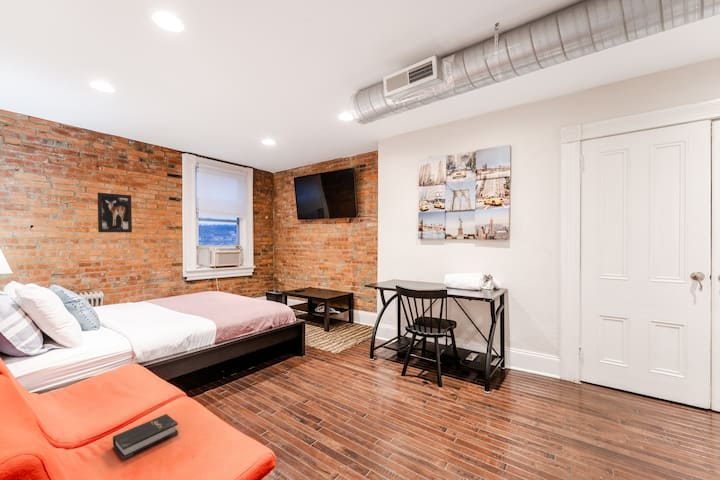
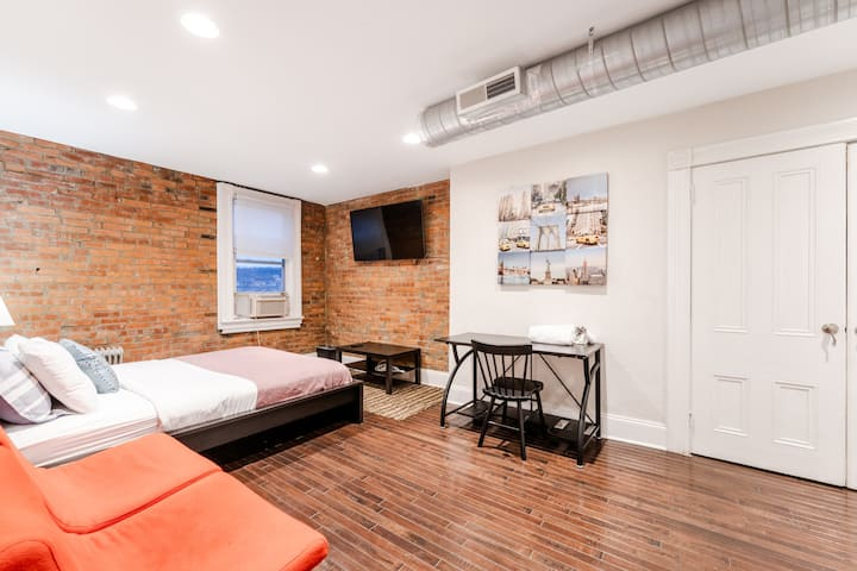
- wall art [97,192,133,233]
- hardback book [112,413,179,460]
